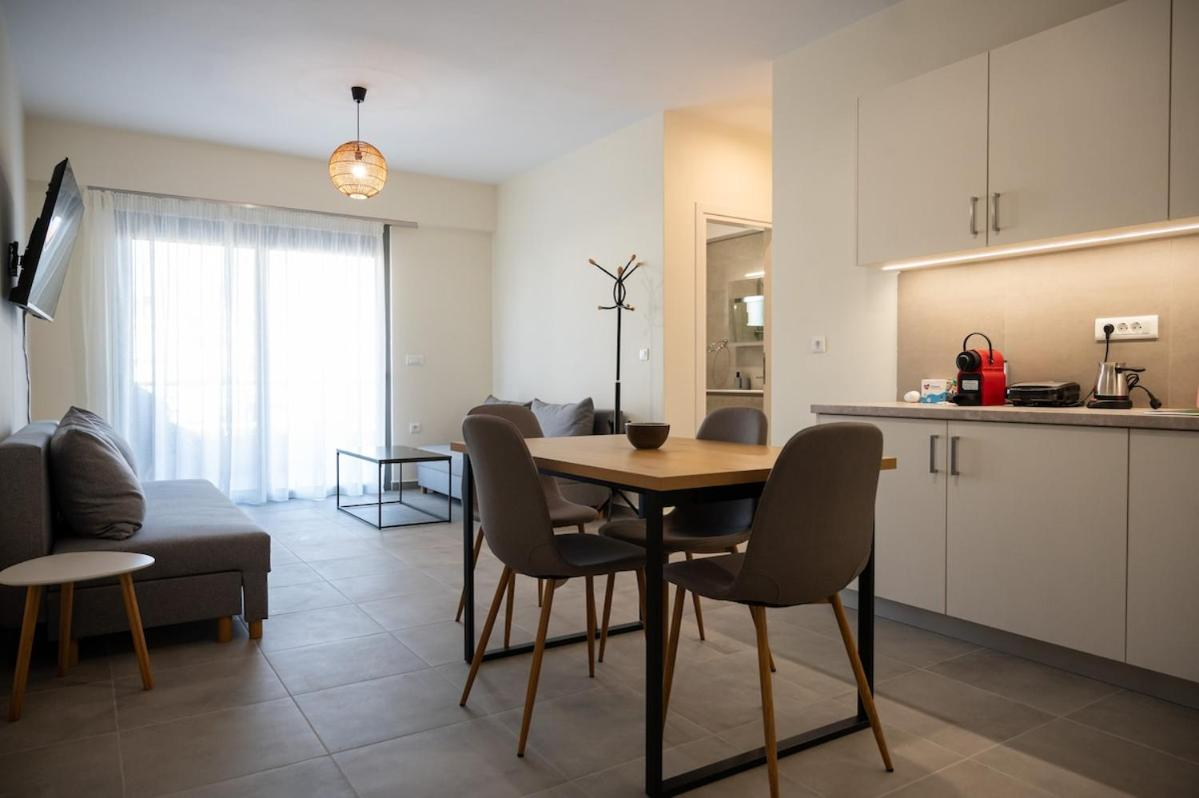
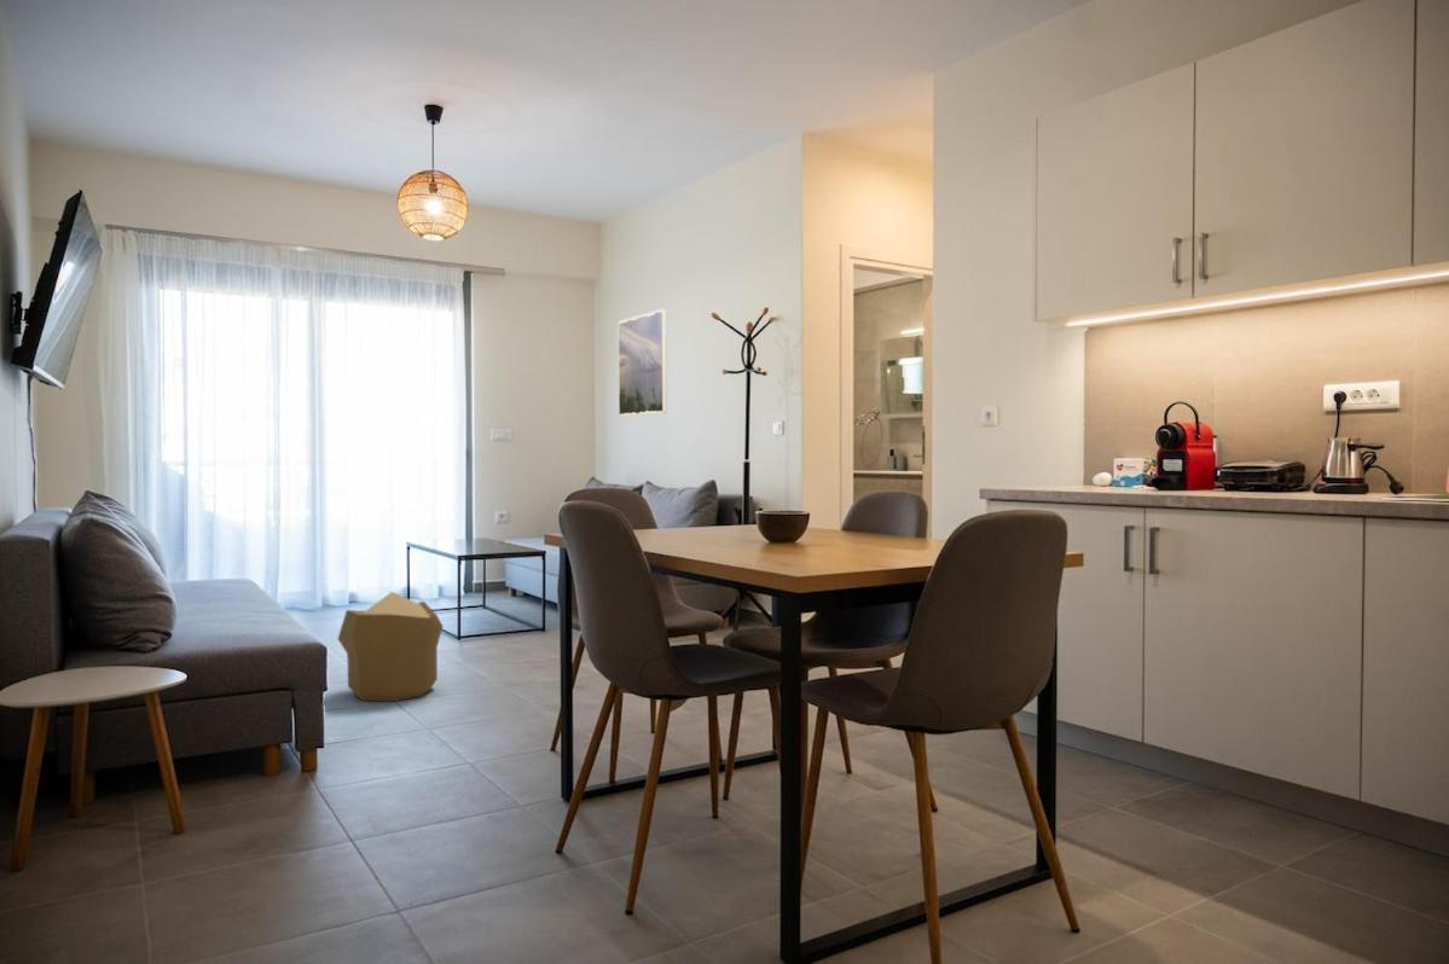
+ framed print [618,308,668,417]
+ pouf [337,591,445,702]
